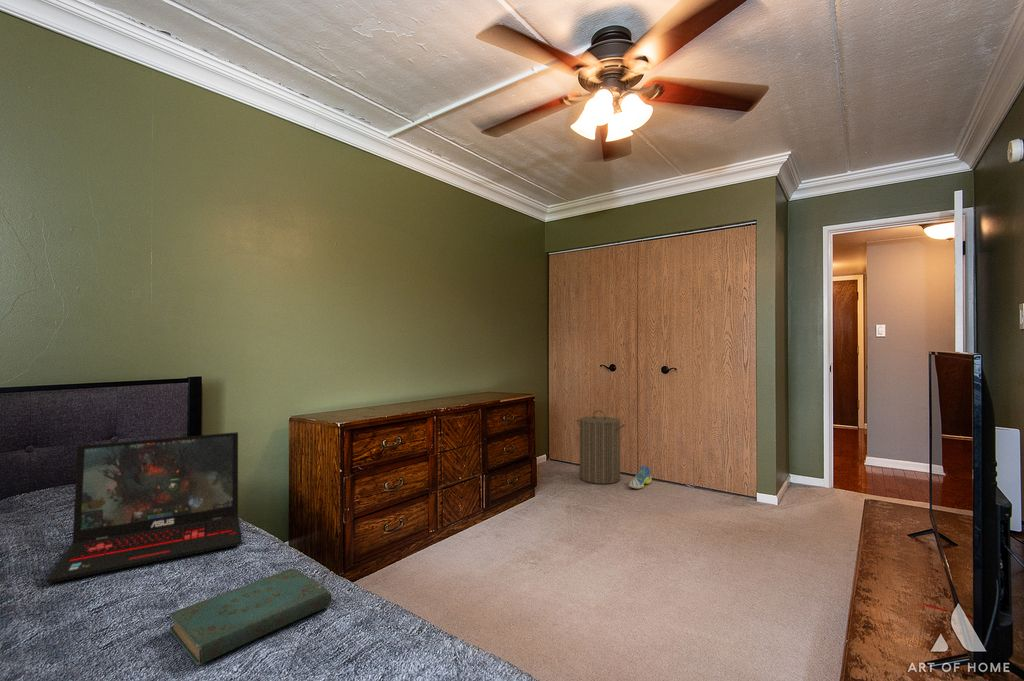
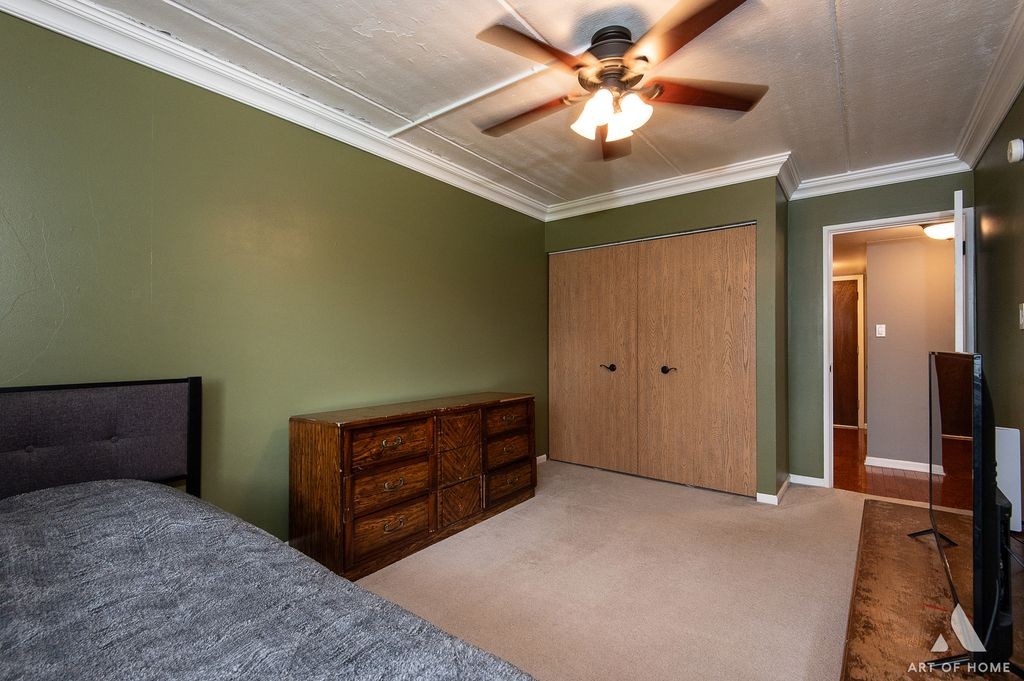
- sneaker [628,465,652,490]
- laundry hamper [575,409,626,485]
- book [168,568,332,666]
- laptop [45,431,243,584]
